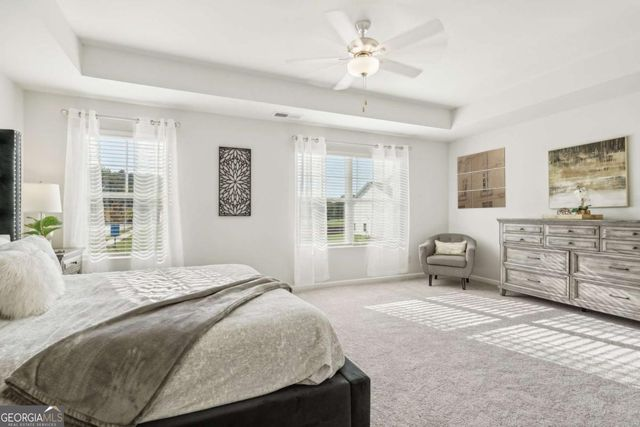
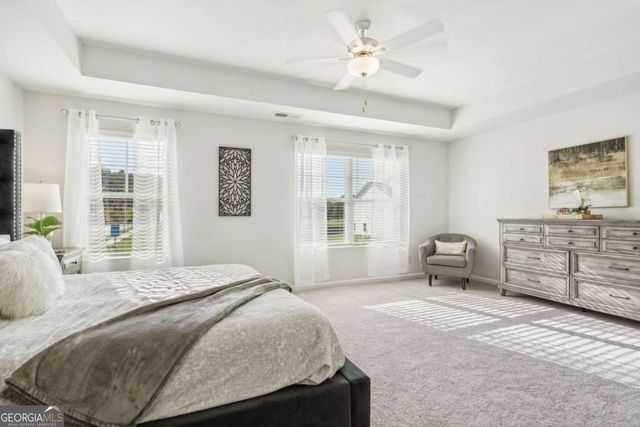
- wall art [456,146,507,210]
